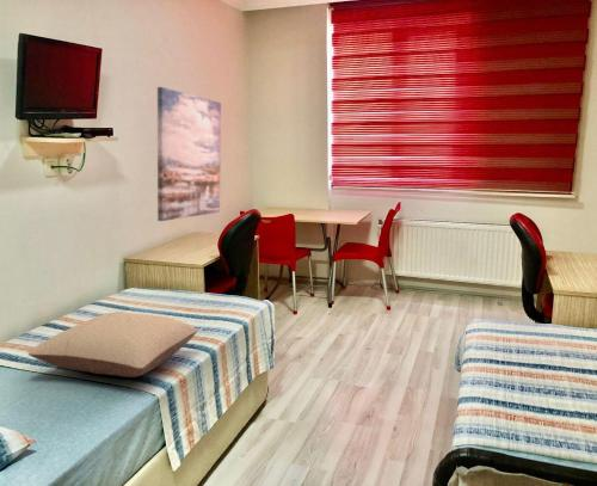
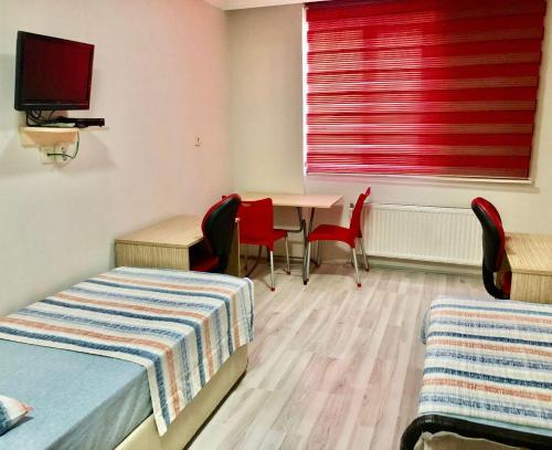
- wall art [156,86,222,222]
- pillow [27,310,199,379]
